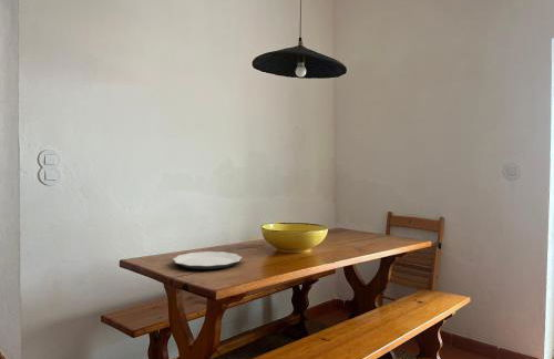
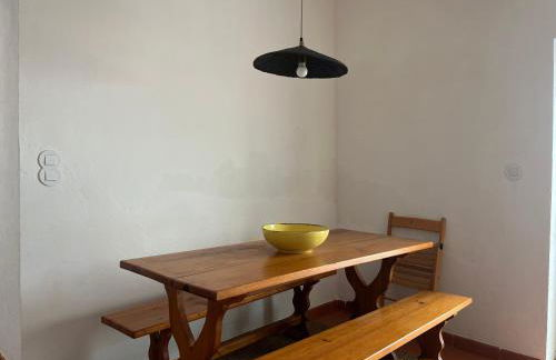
- plate [172,250,243,270]
